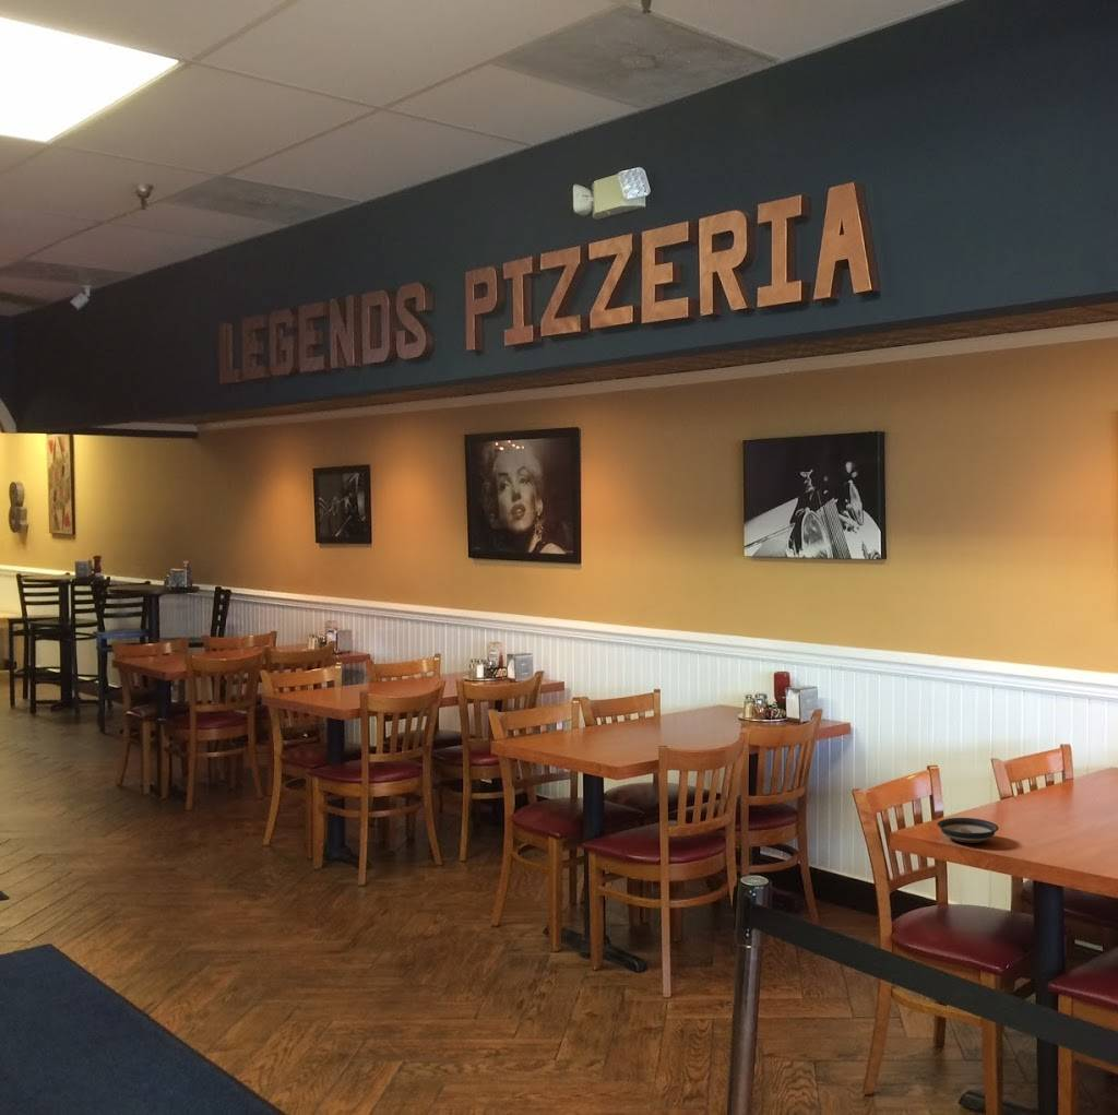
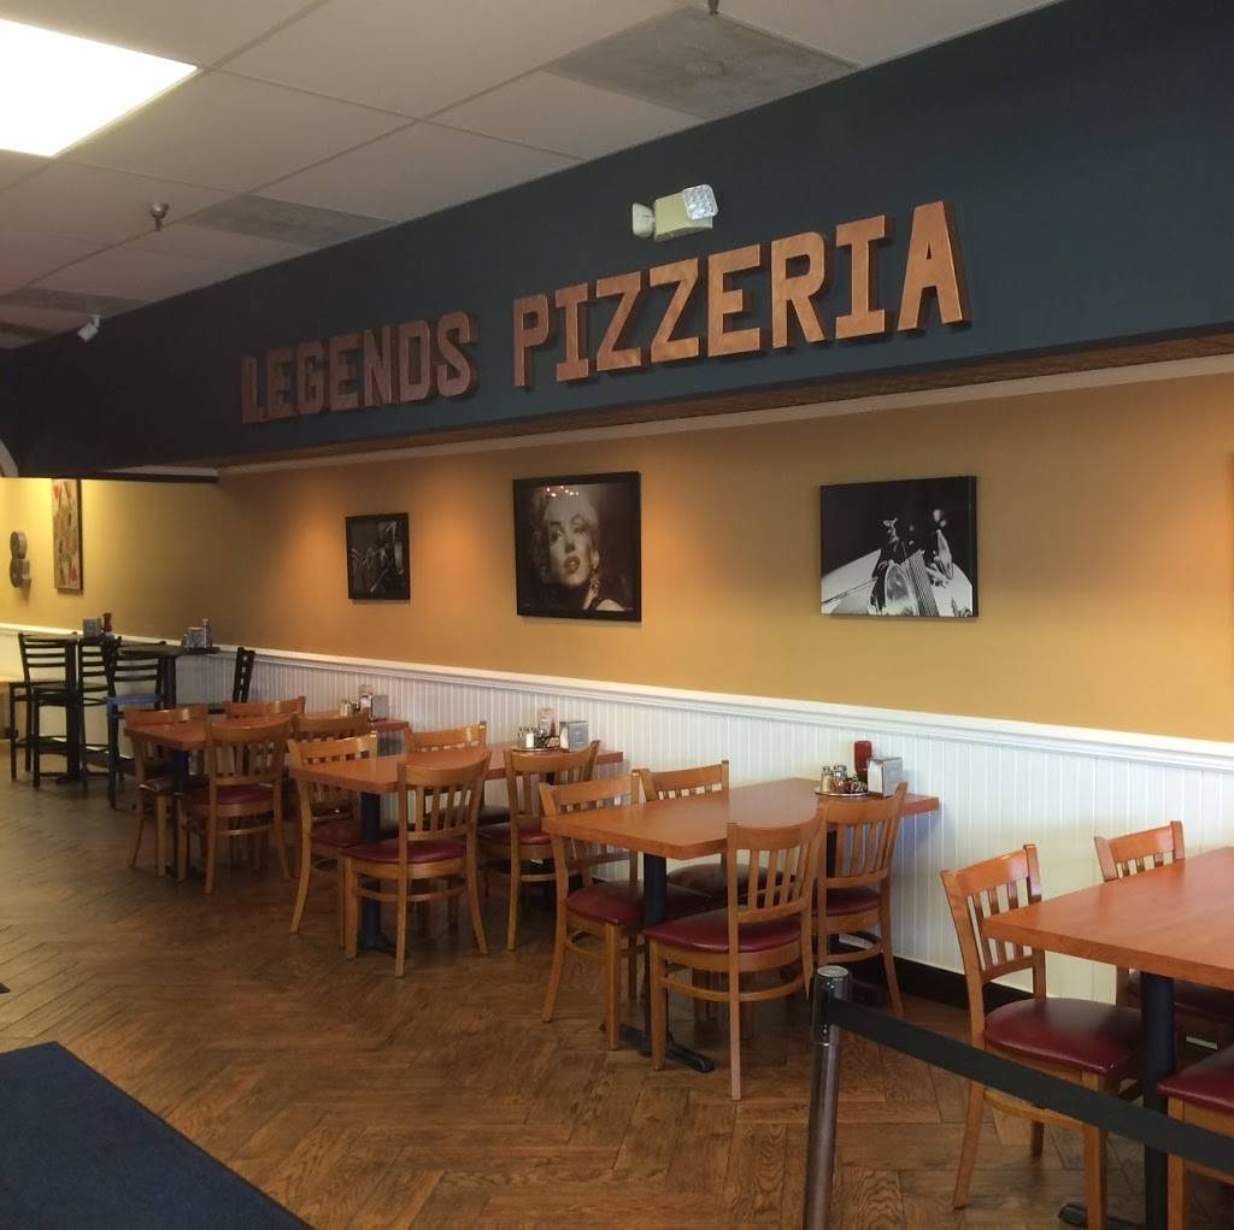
- saucer [936,817,1000,844]
